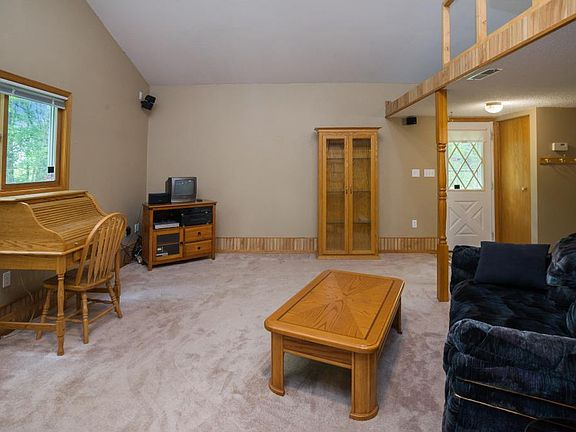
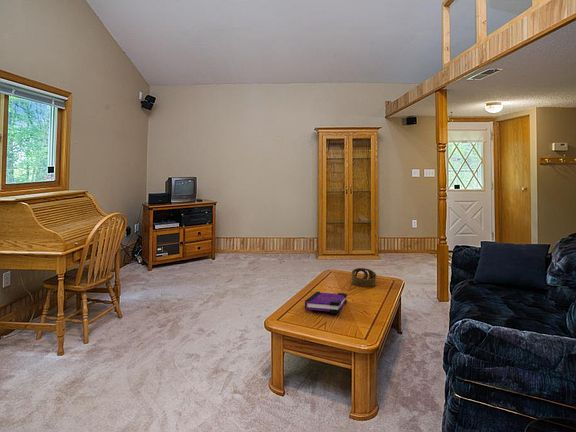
+ board game [304,291,348,314]
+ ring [350,267,377,287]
